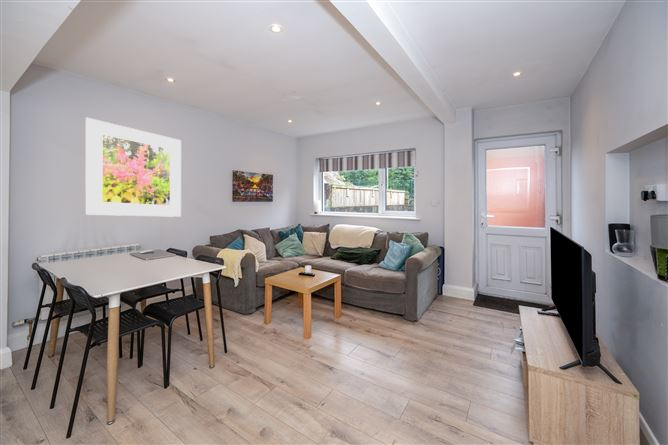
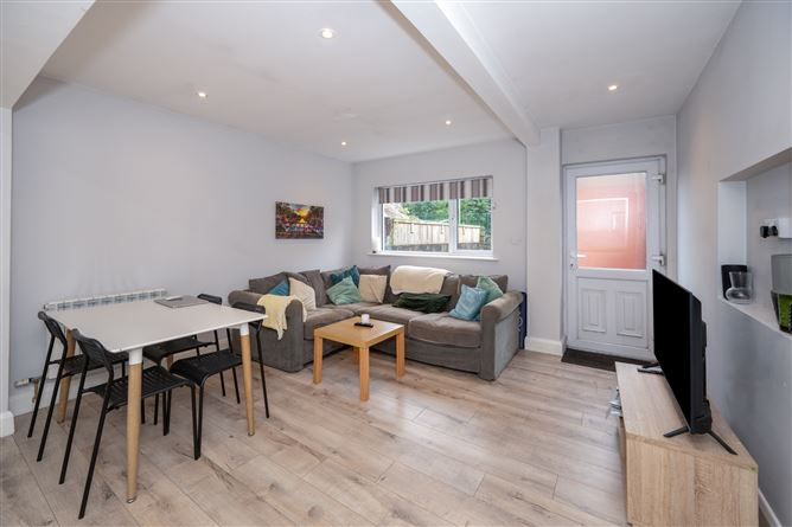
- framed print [84,117,182,218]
